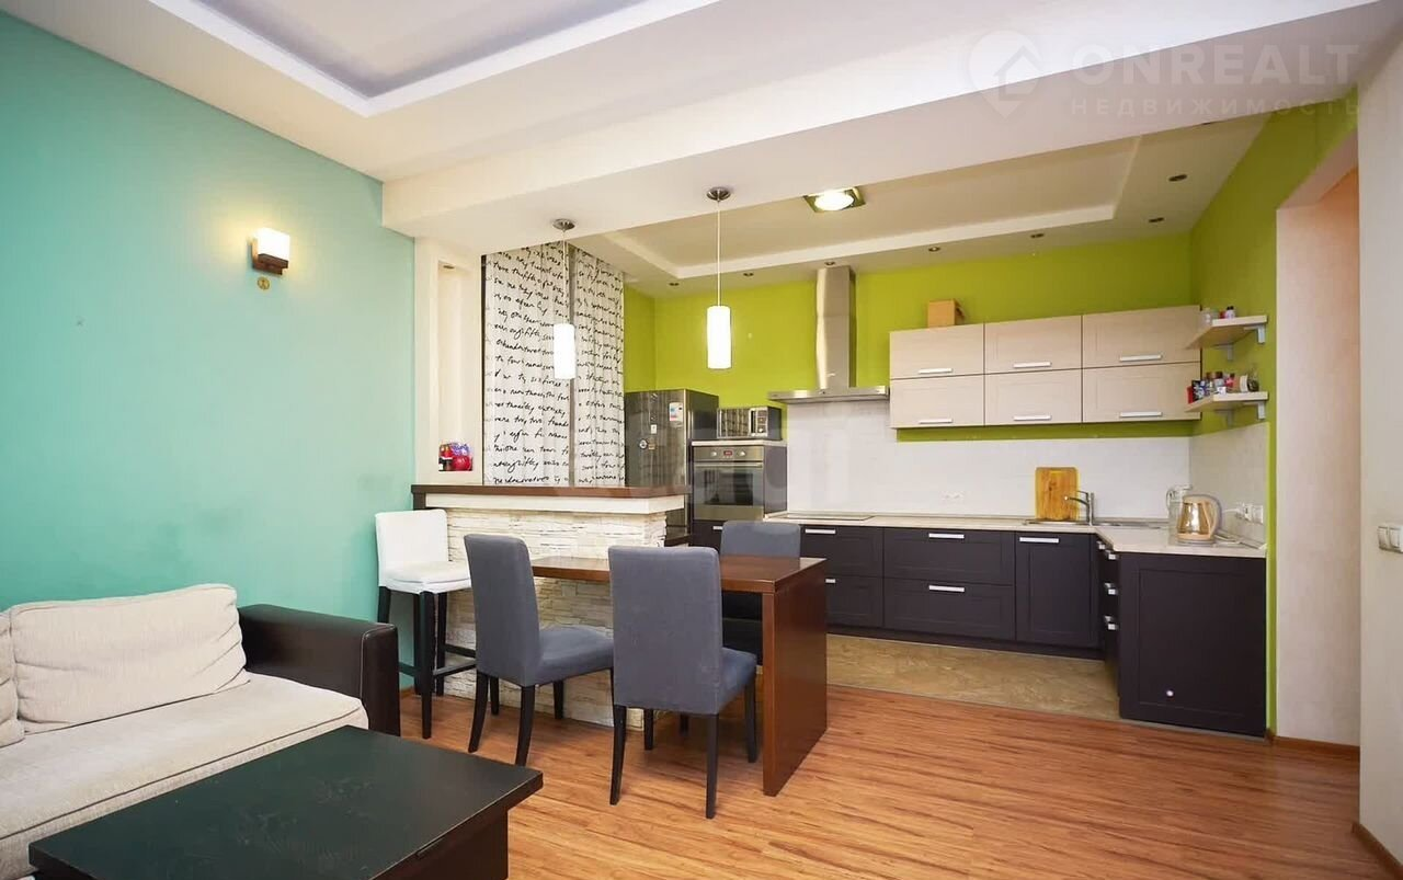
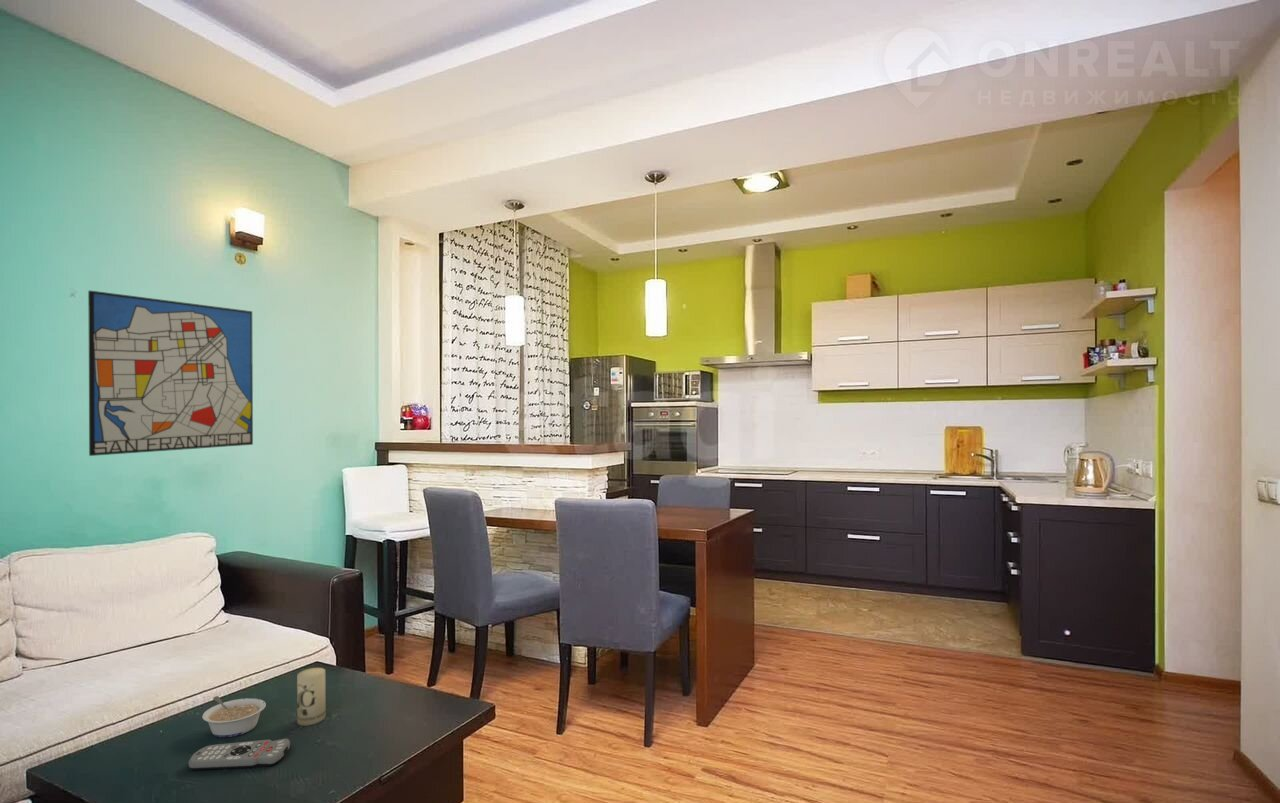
+ remote control [188,738,291,771]
+ legume [201,695,267,738]
+ wall art [87,290,254,457]
+ candle [296,667,326,727]
